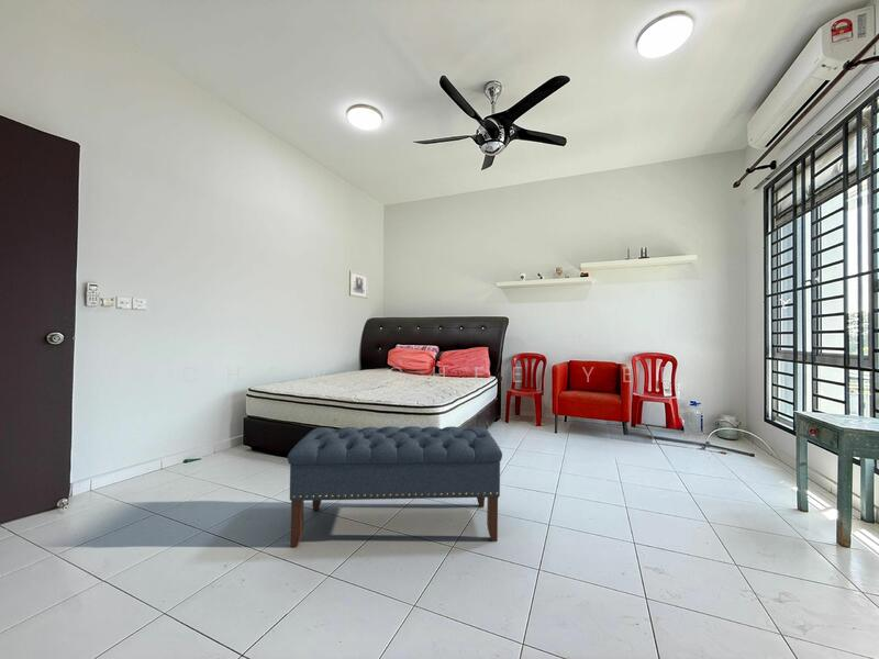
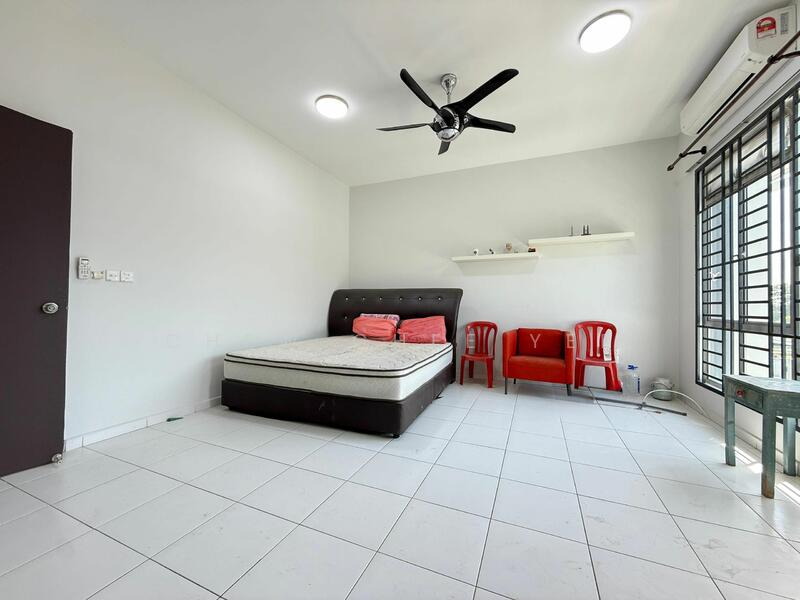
- bench [287,425,503,548]
- wall art [348,270,369,299]
